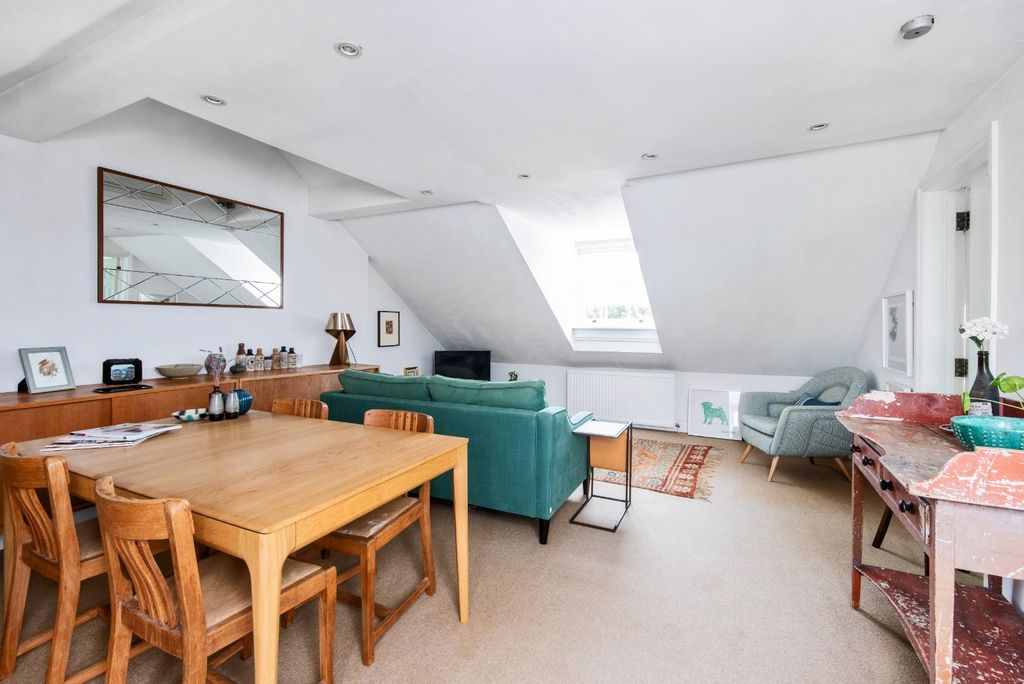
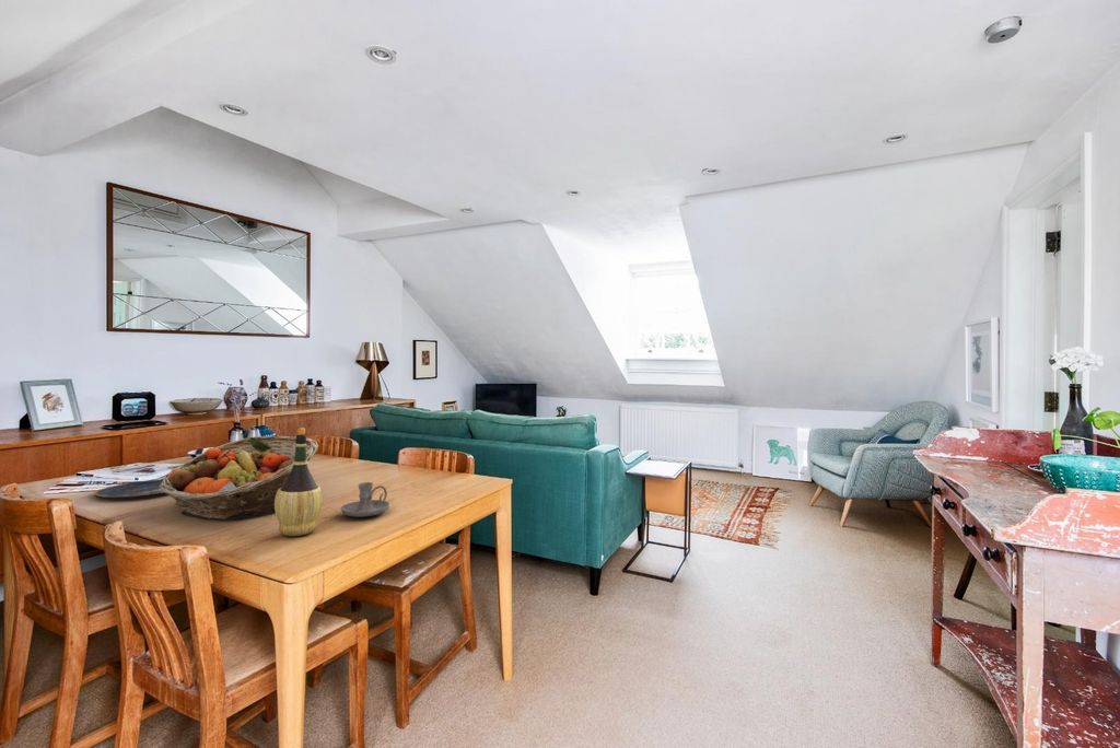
+ candle holder [340,481,390,518]
+ plate [93,478,164,499]
+ fruit basket [160,435,319,521]
+ wine bottle [275,426,324,537]
